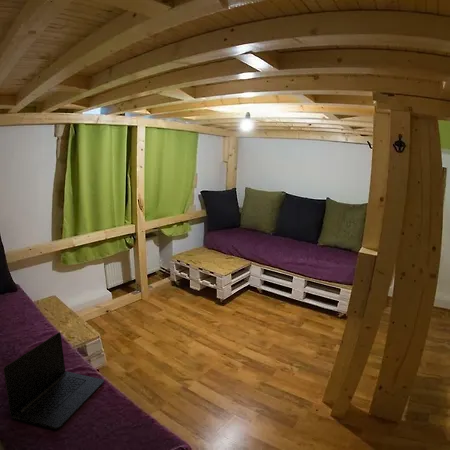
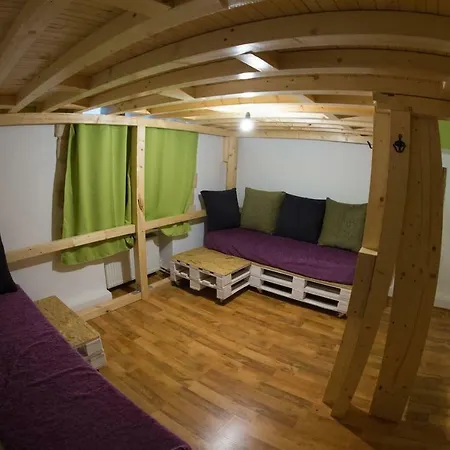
- laptop [3,331,105,430]
